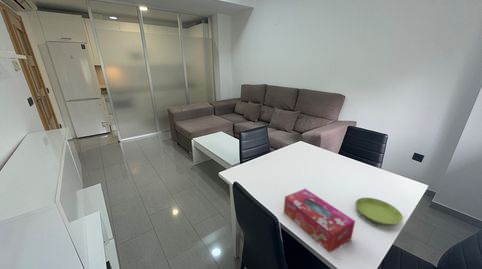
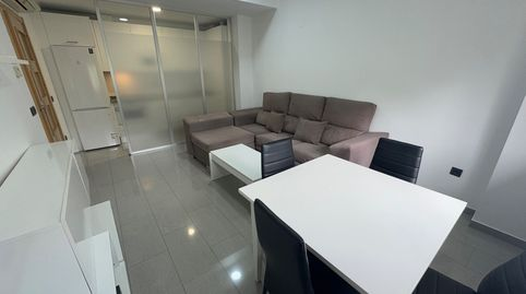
- saucer [354,197,404,226]
- tissue box [283,188,356,254]
